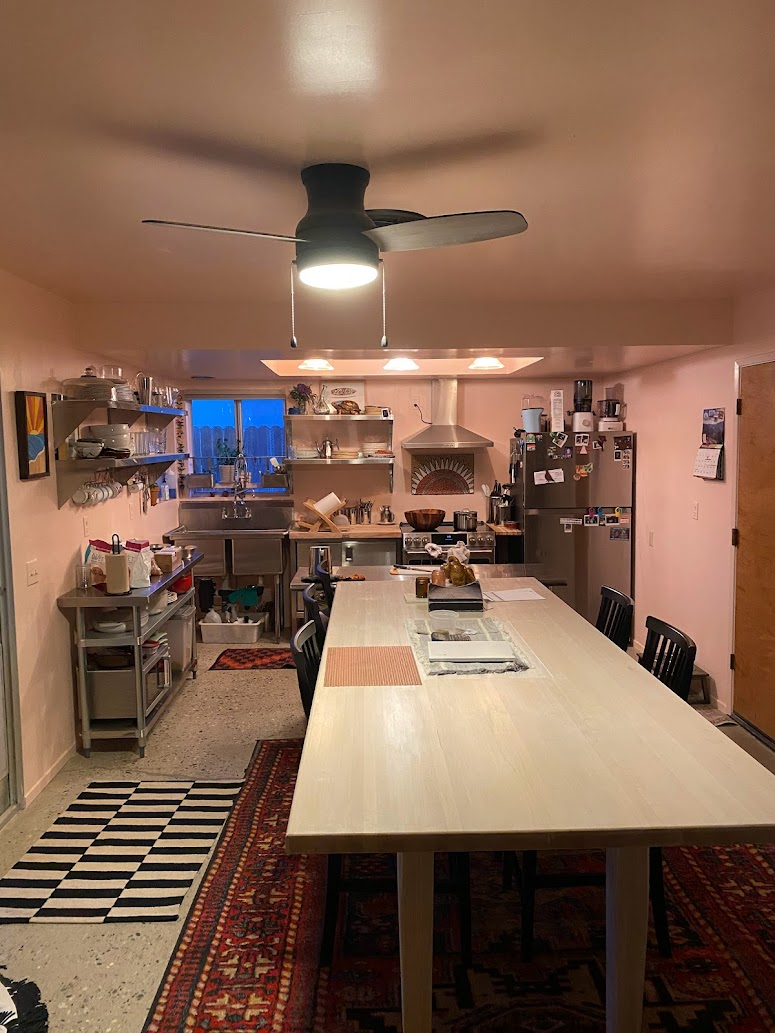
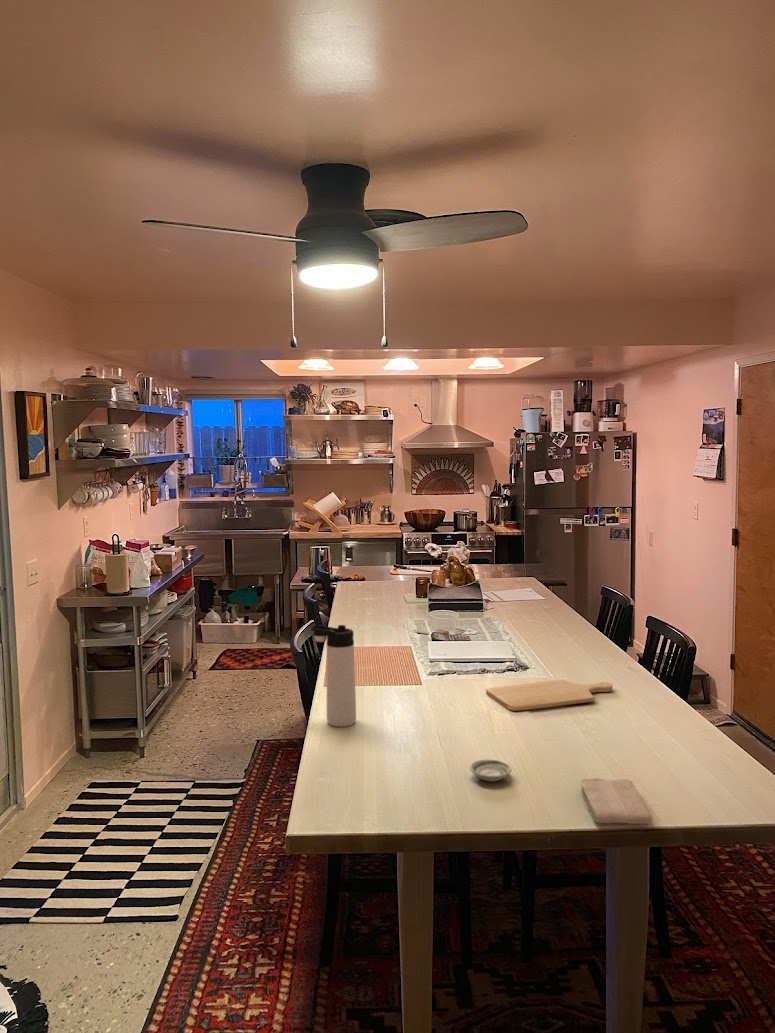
+ chopping board [485,679,613,712]
+ saucer [469,758,512,783]
+ washcloth [580,777,653,825]
+ thermos bottle [310,624,357,728]
